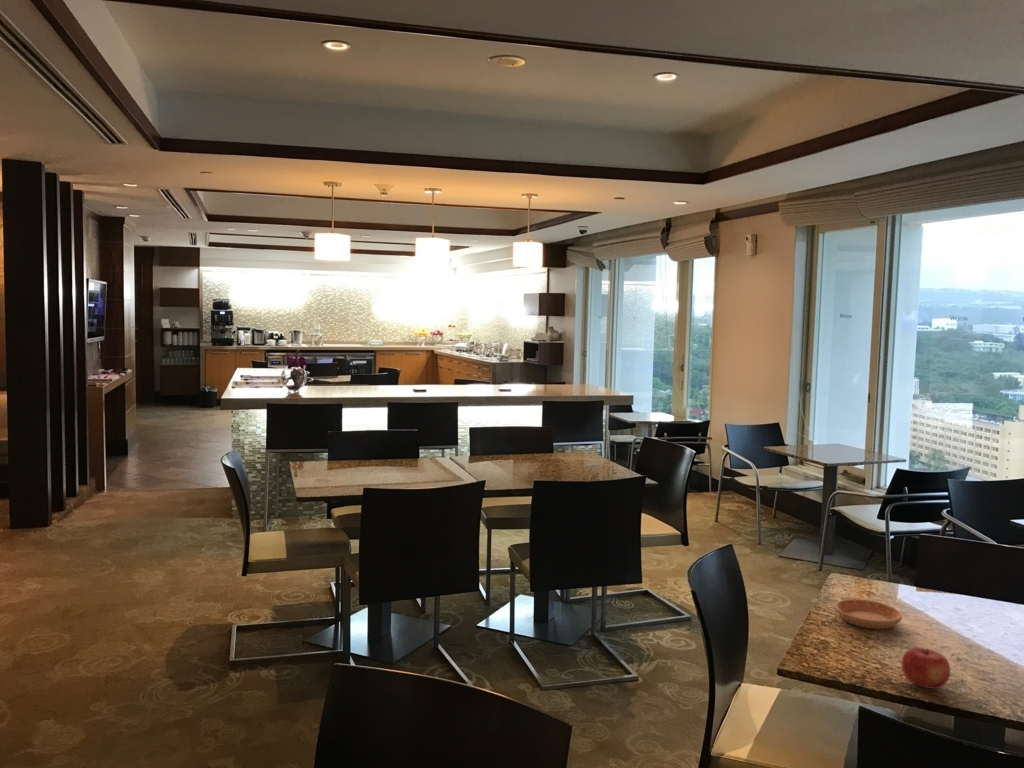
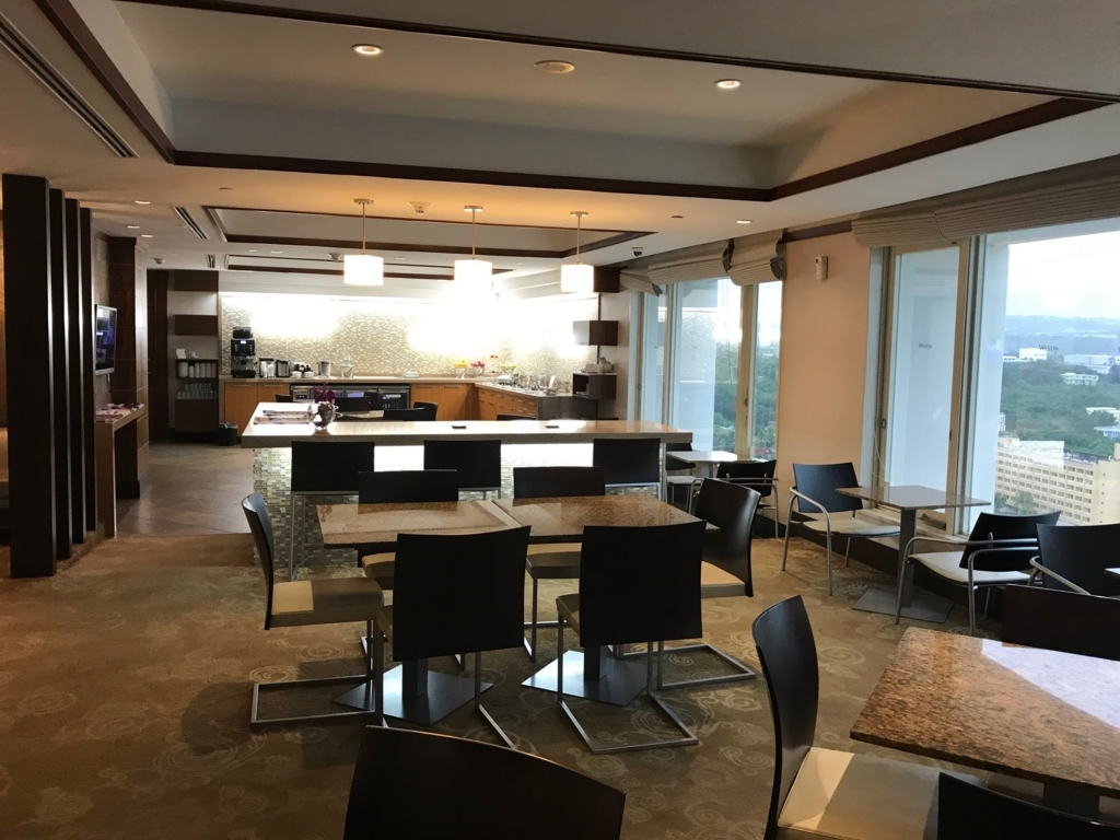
- fruit [900,647,951,690]
- saucer [834,598,903,630]
